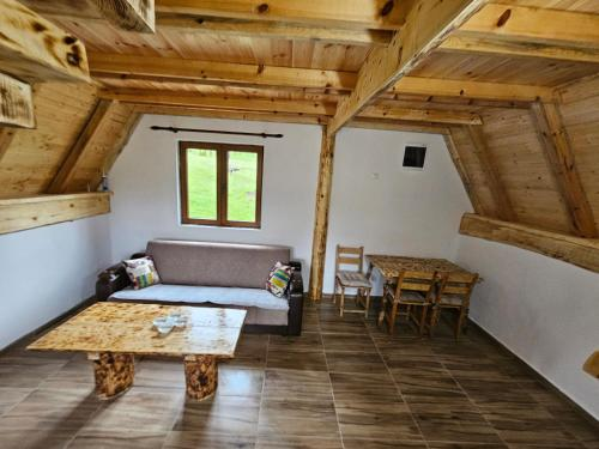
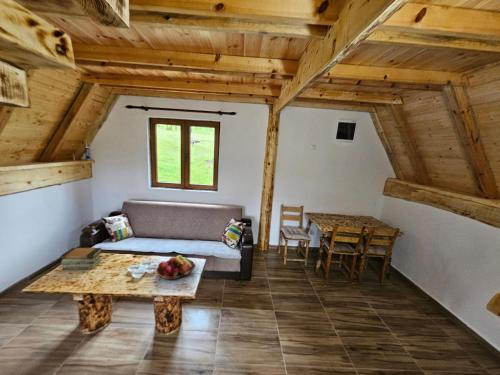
+ book stack [60,247,103,271]
+ fruit basket [155,254,197,281]
